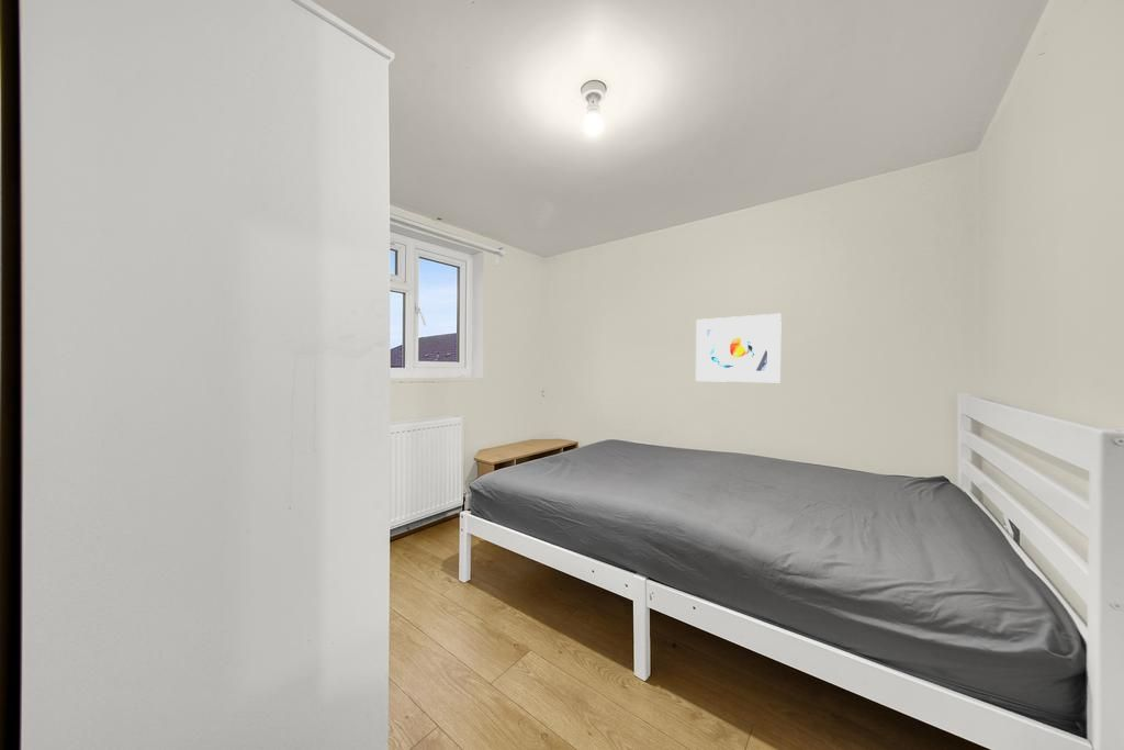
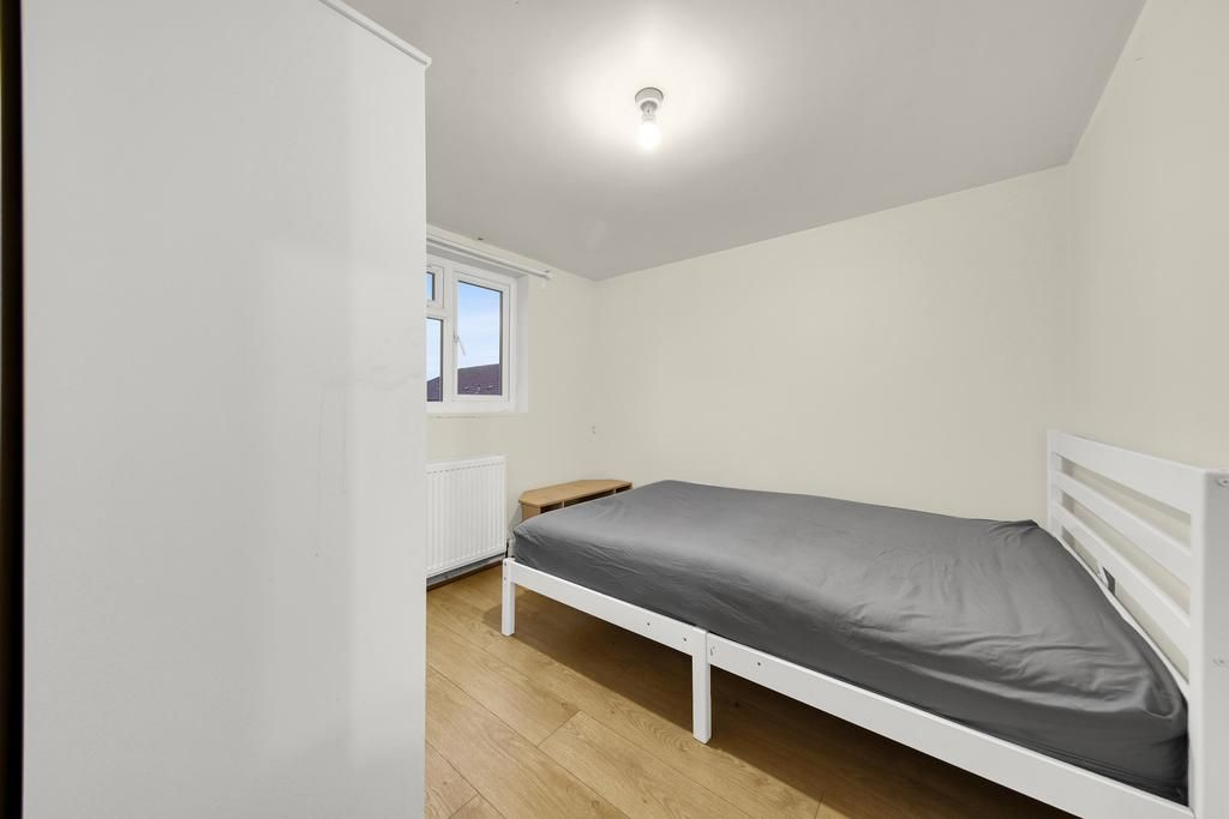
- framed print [695,313,783,383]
